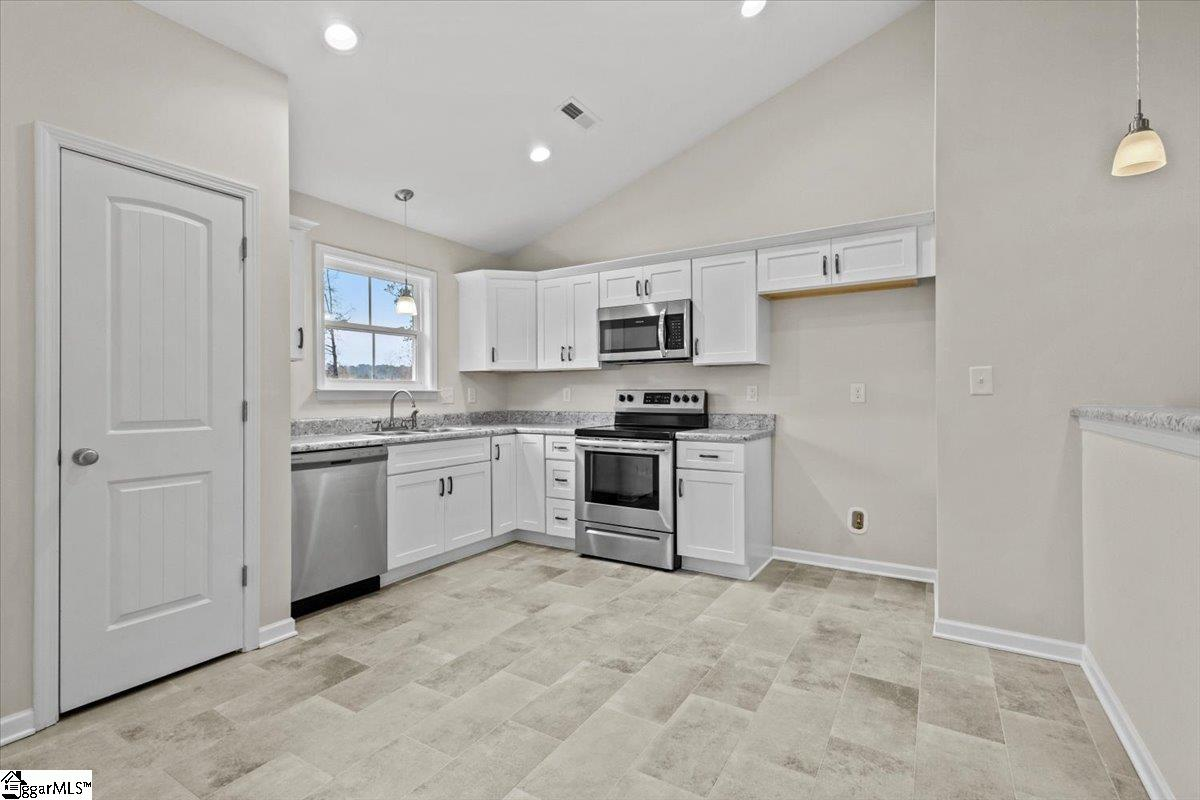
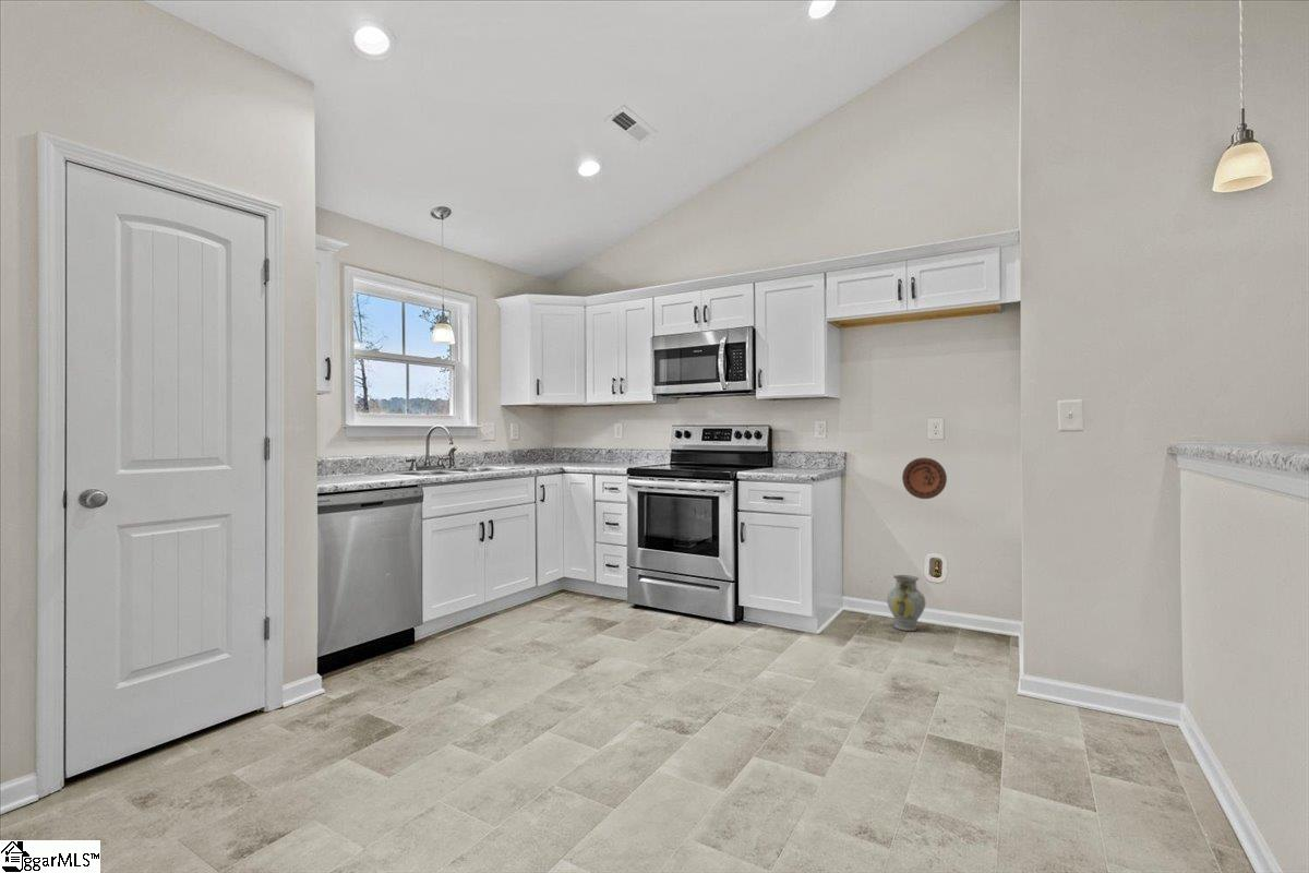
+ ceramic jug [886,574,926,632]
+ decorative plate [901,457,948,500]
